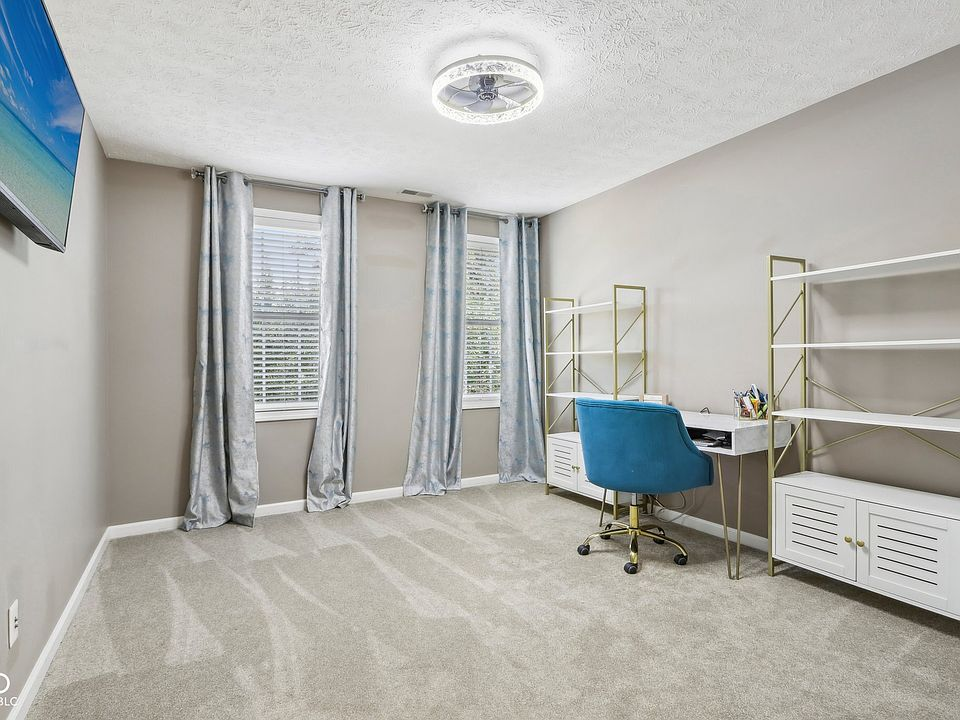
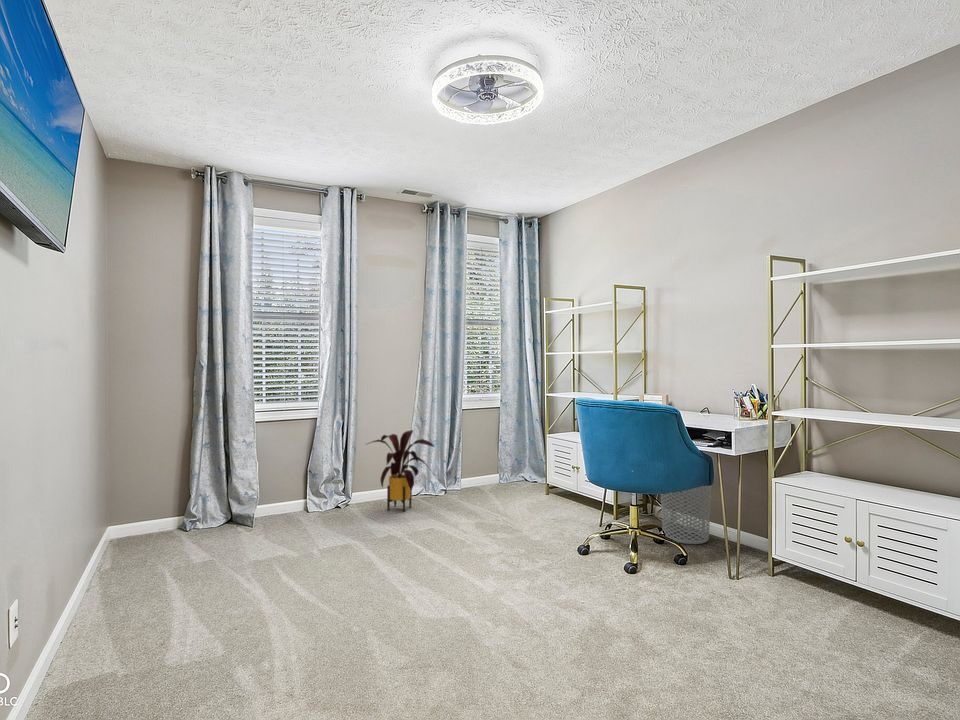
+ waste bin [660,485,712,545]
+ house plant [364,429,436,513]
